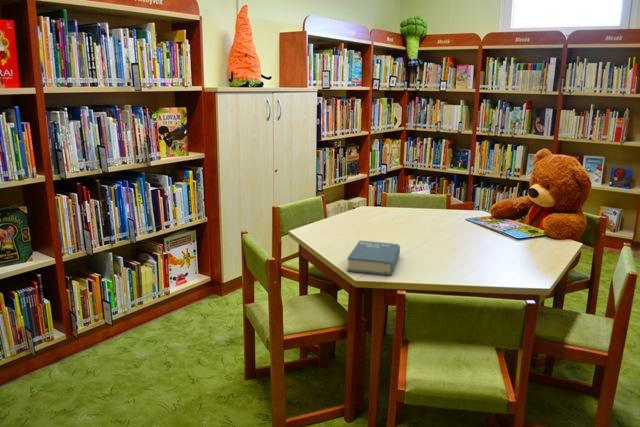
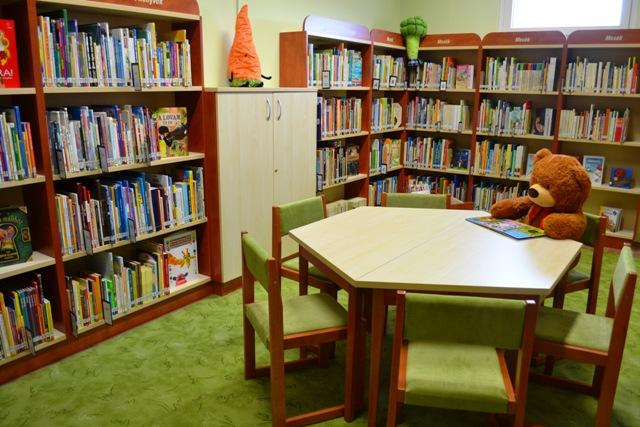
- book [346,240,401,276]
